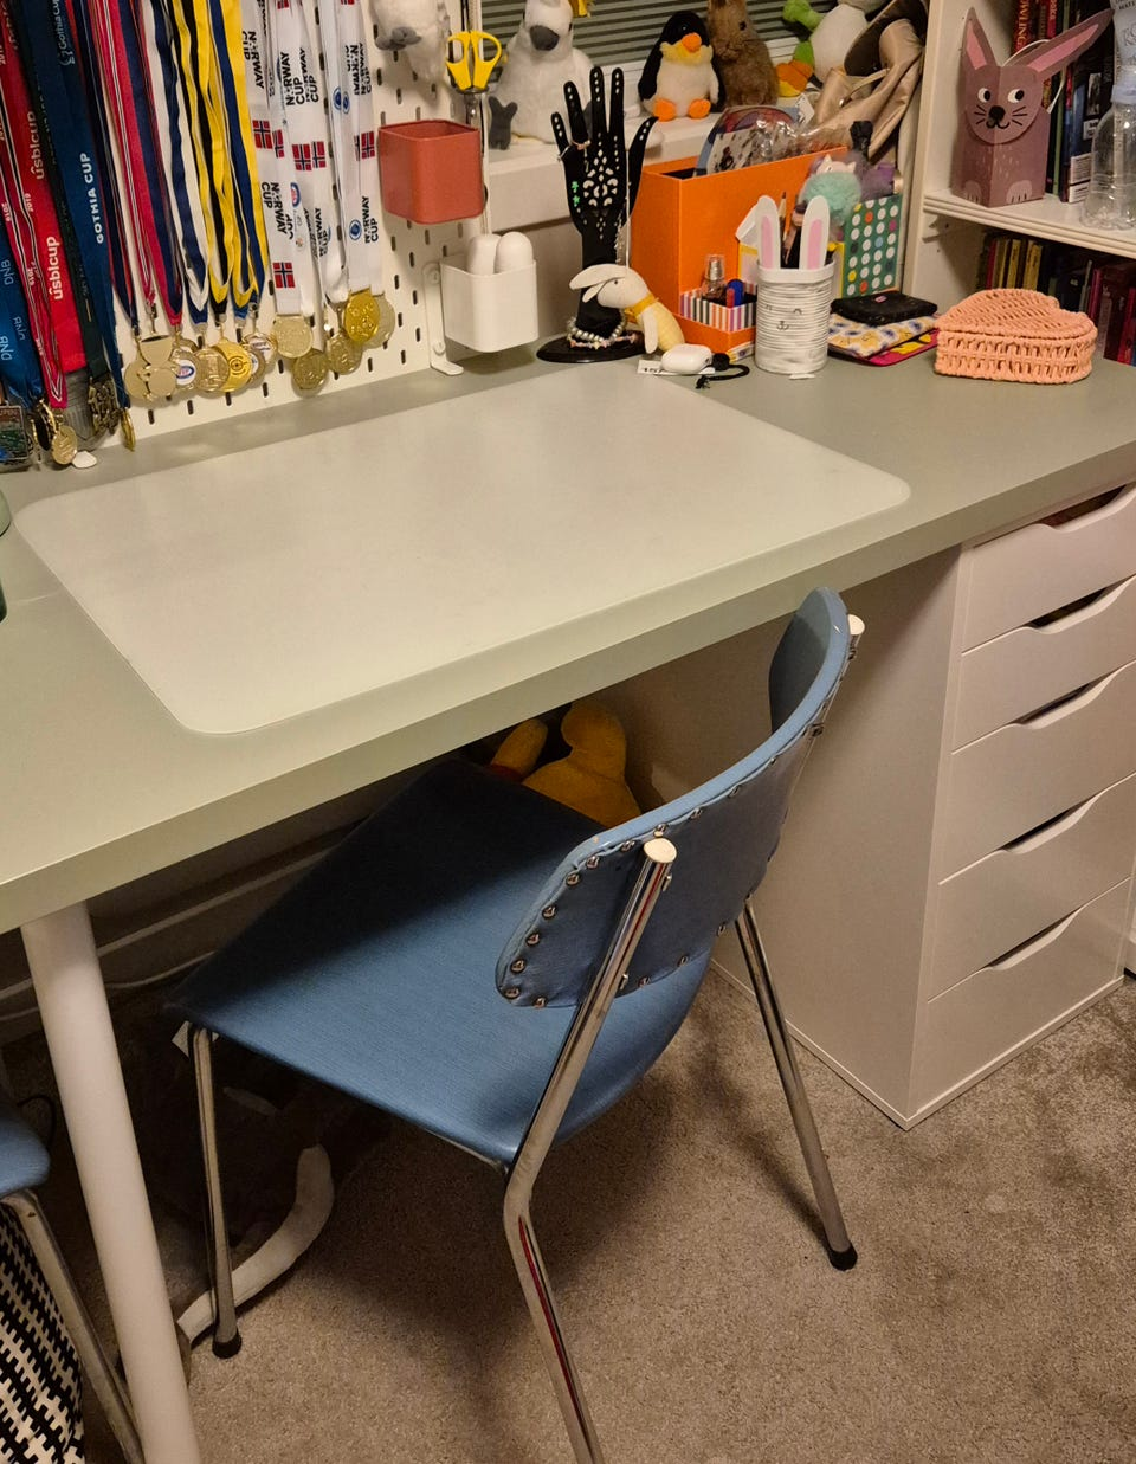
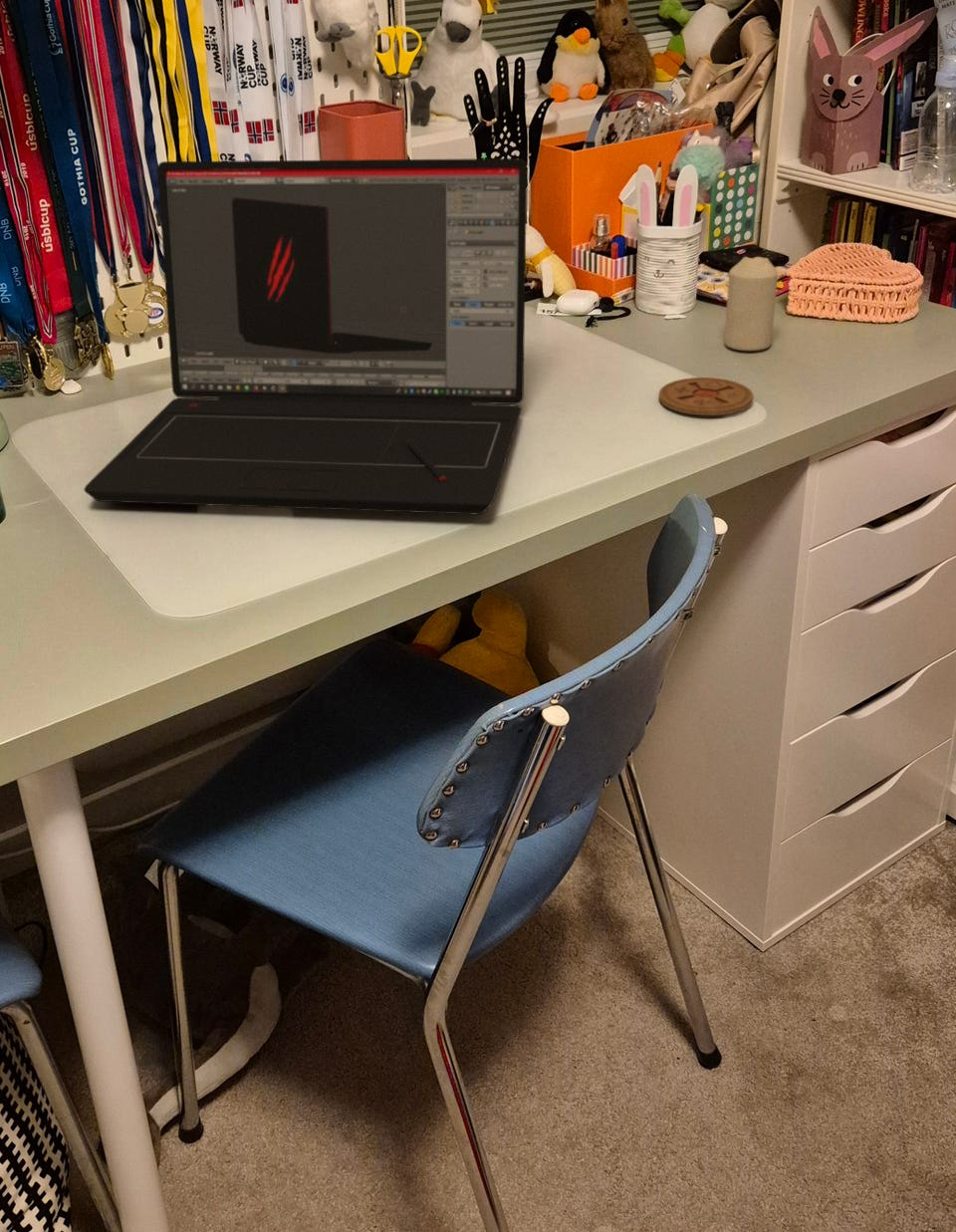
+ coaster [658,376,755,416]
+ laptop [83,157,528,516]
+ candle [723,256,779,352]
